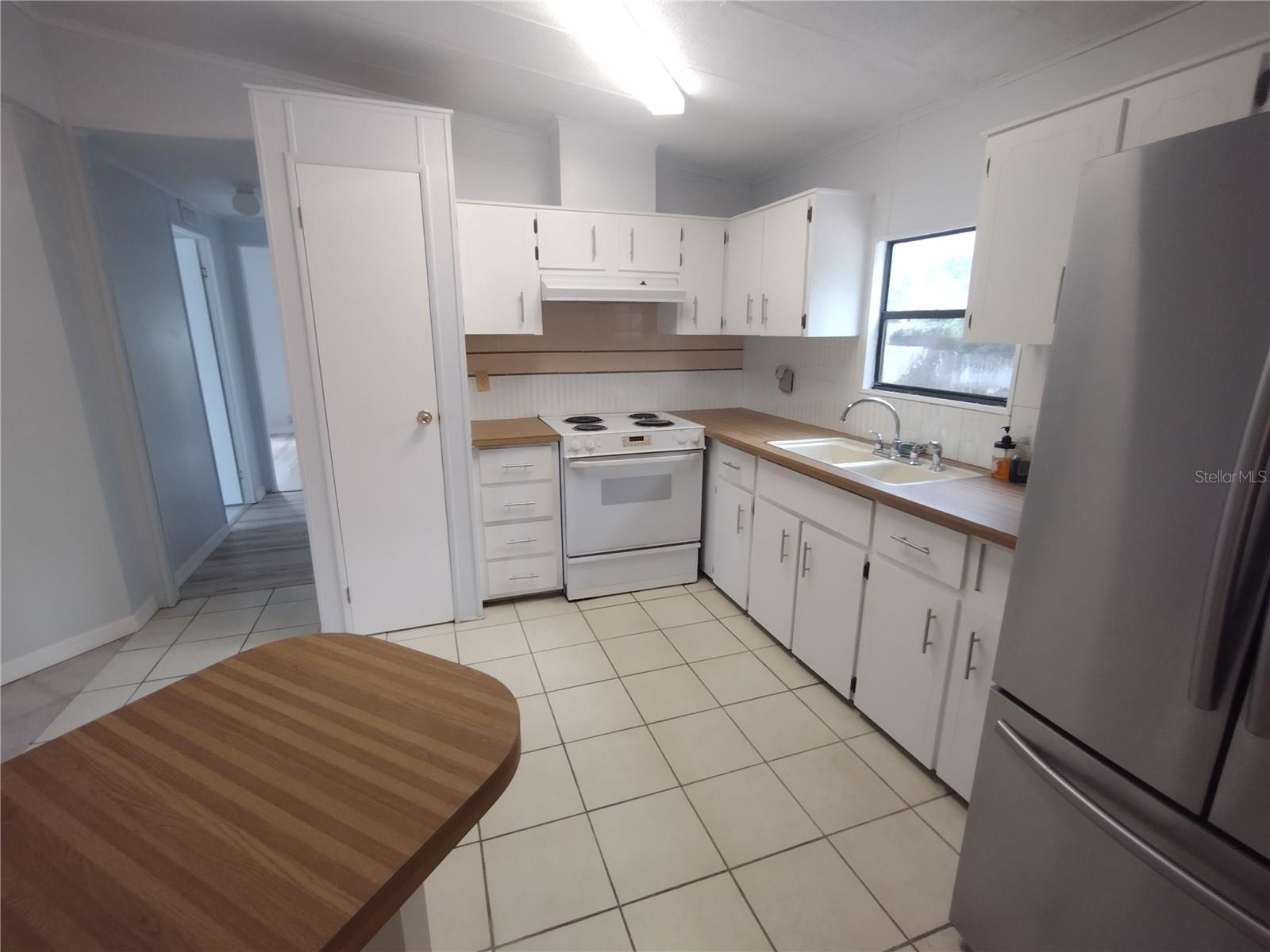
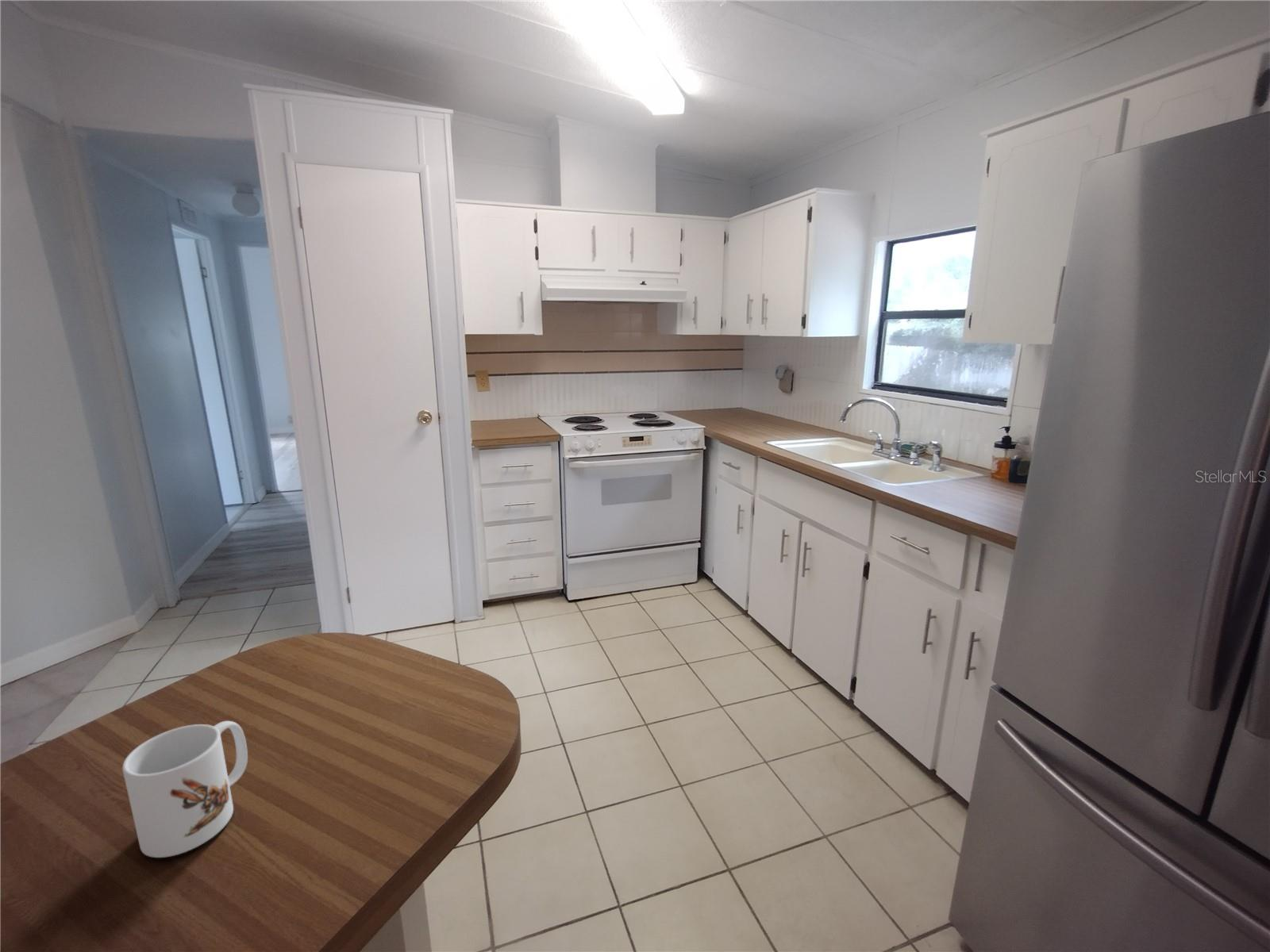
+ mug [121,720,248,858]
